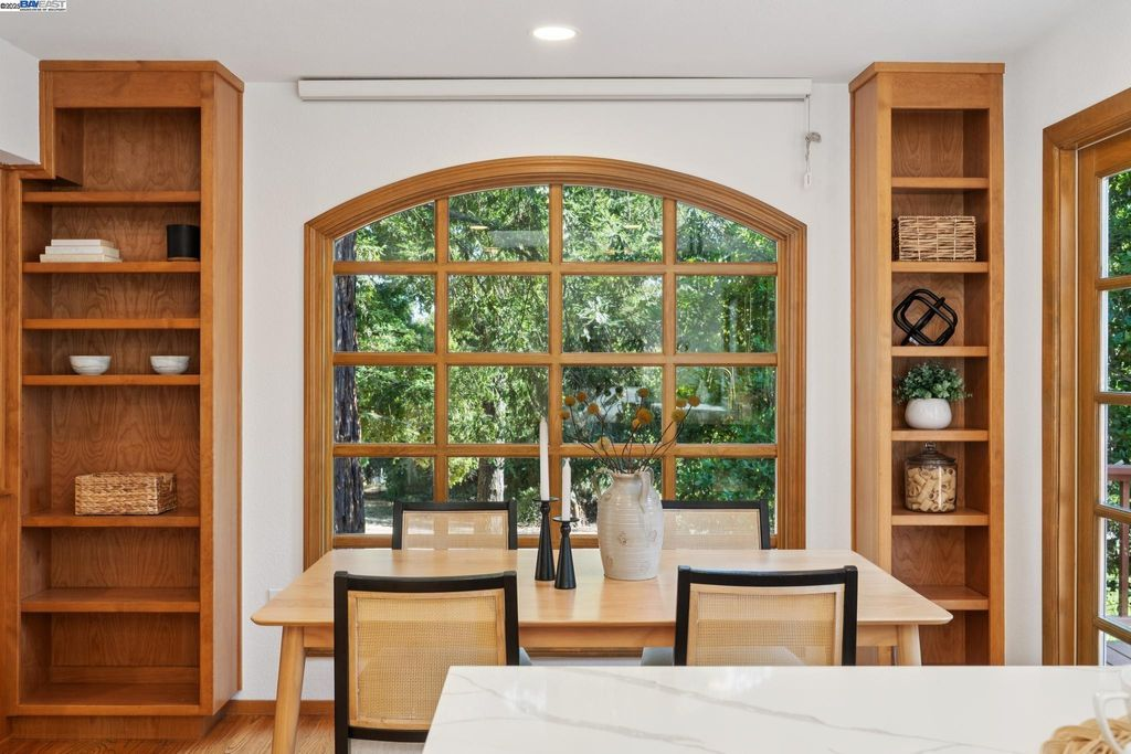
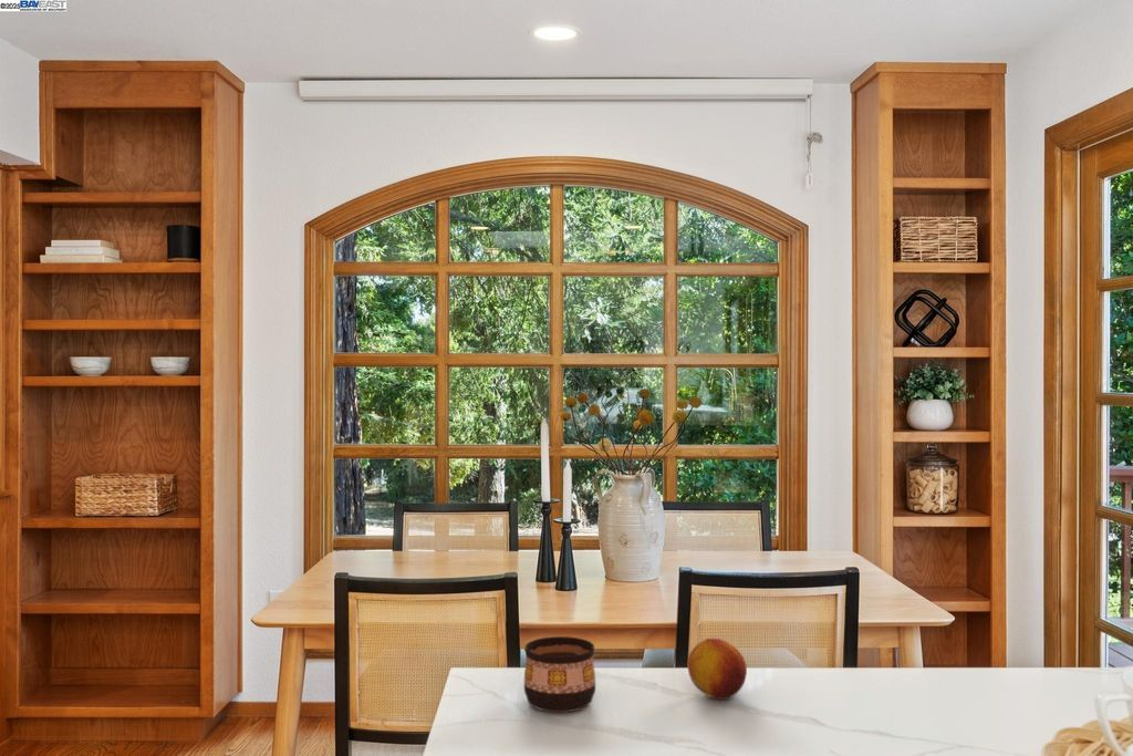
+ cup [523,635,596,713]
+ fruit [686,638,748,701]
